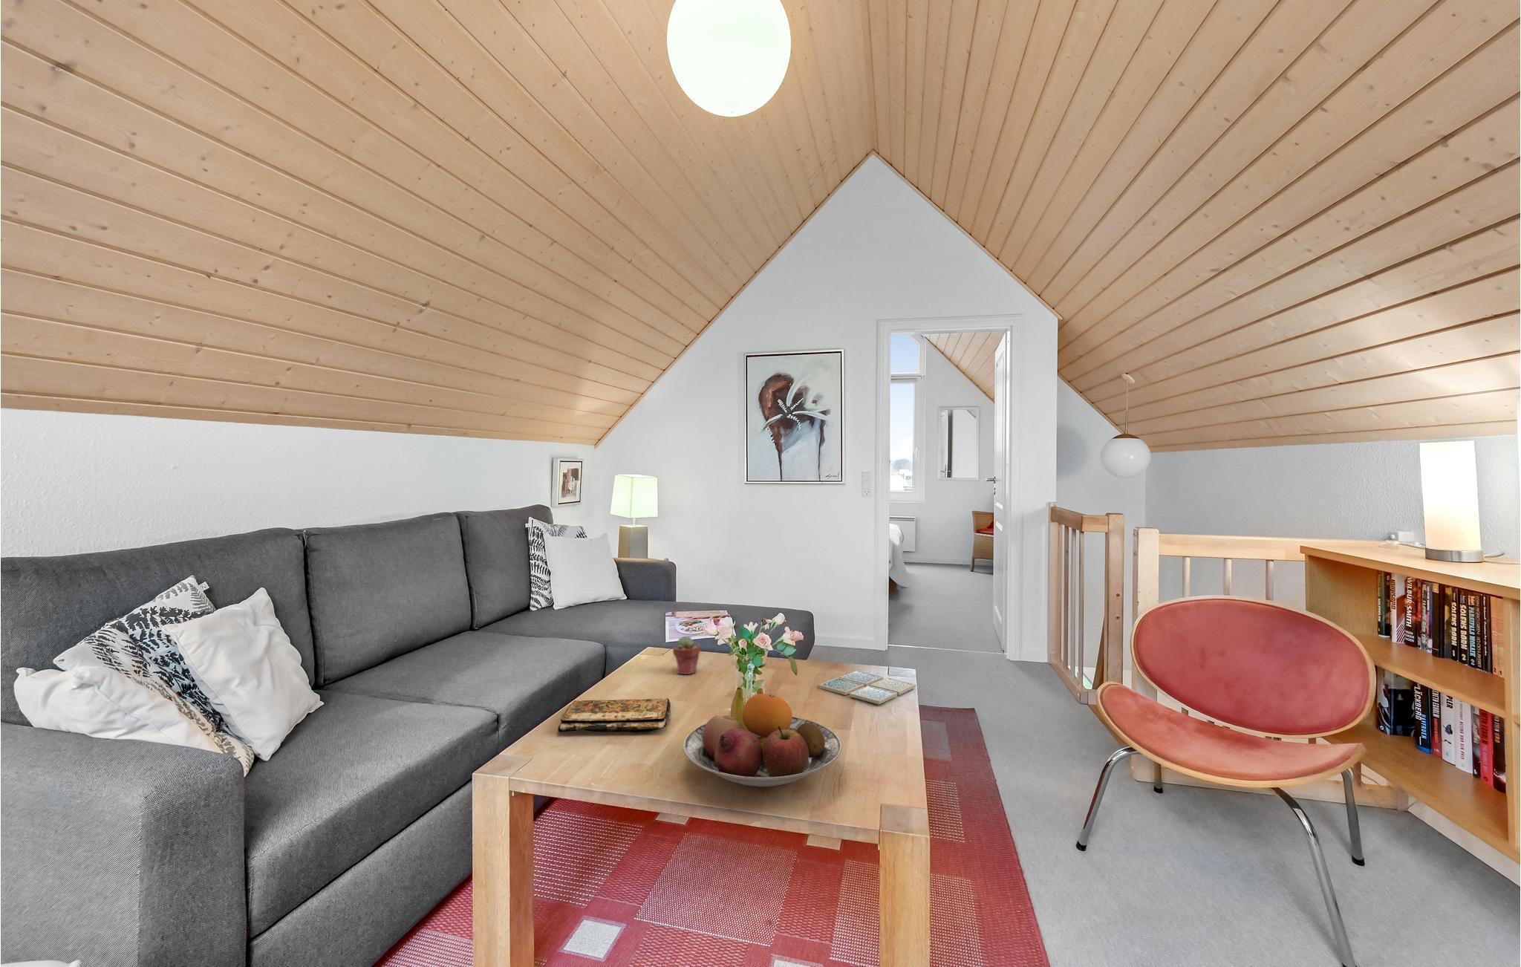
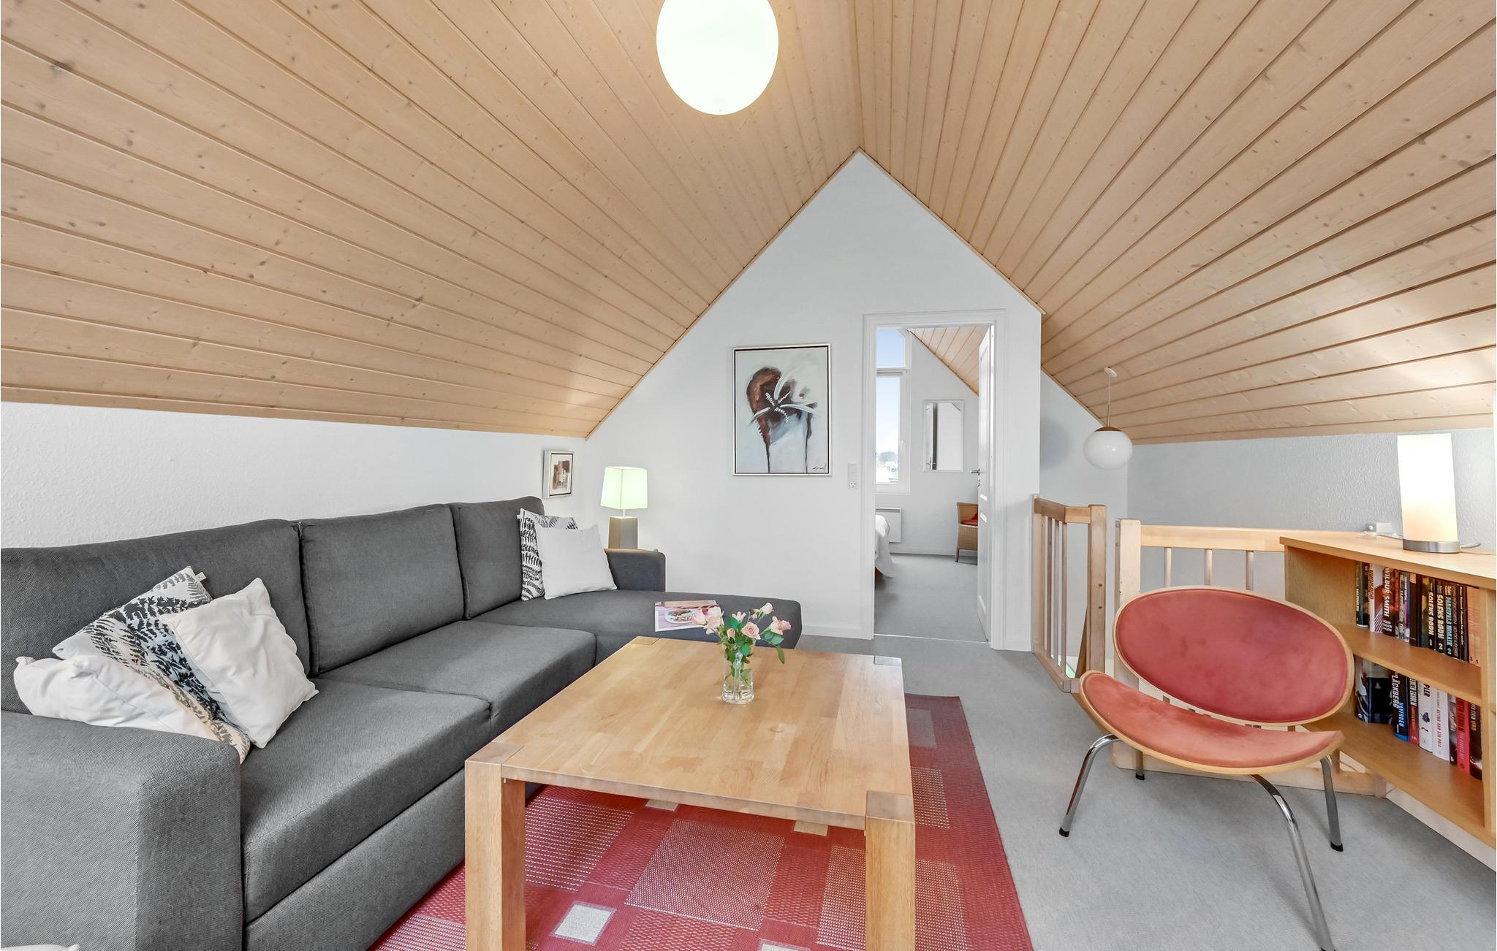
- fruit bowl [683,688,843,788]
- potted succulent [672,635,701,675]
- drink coaster [818,670,917,705]
- book [557,698,672,734]
